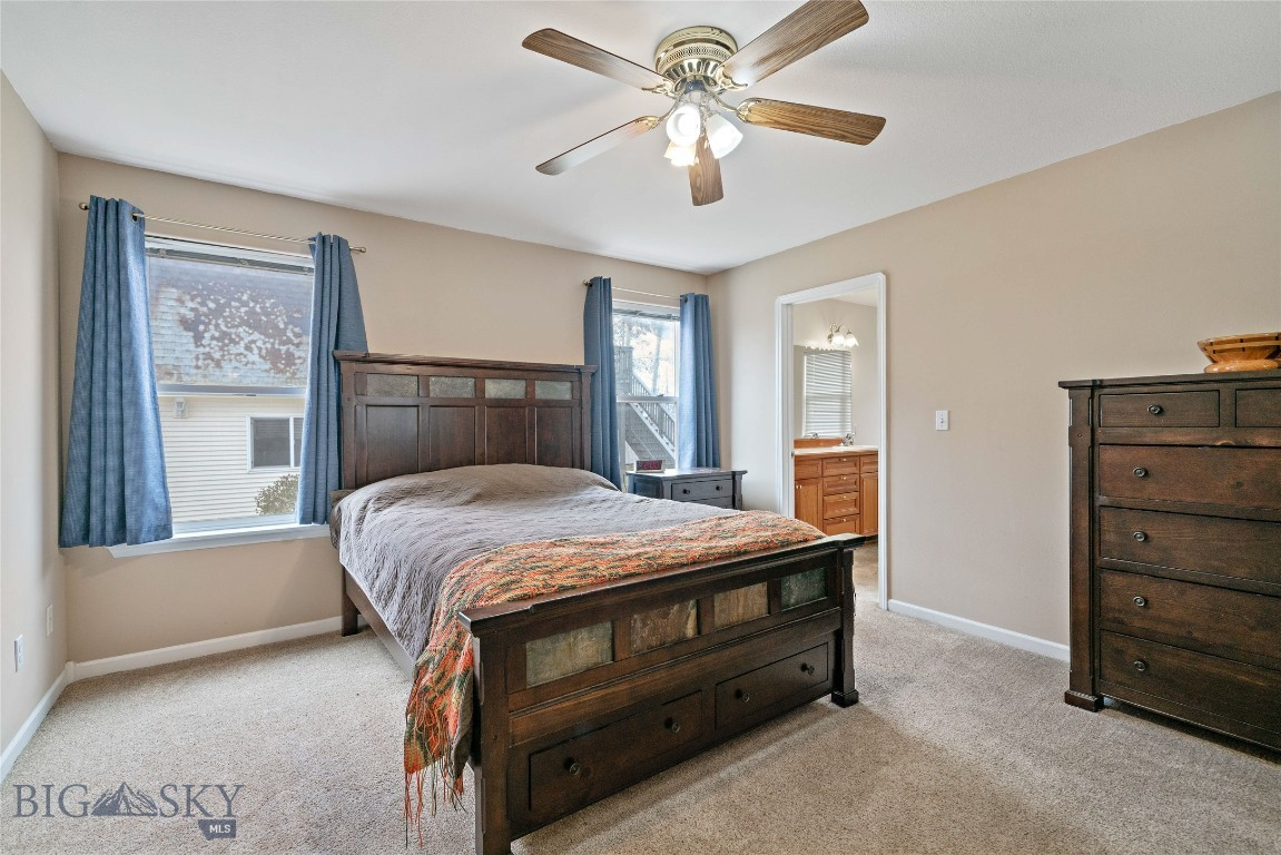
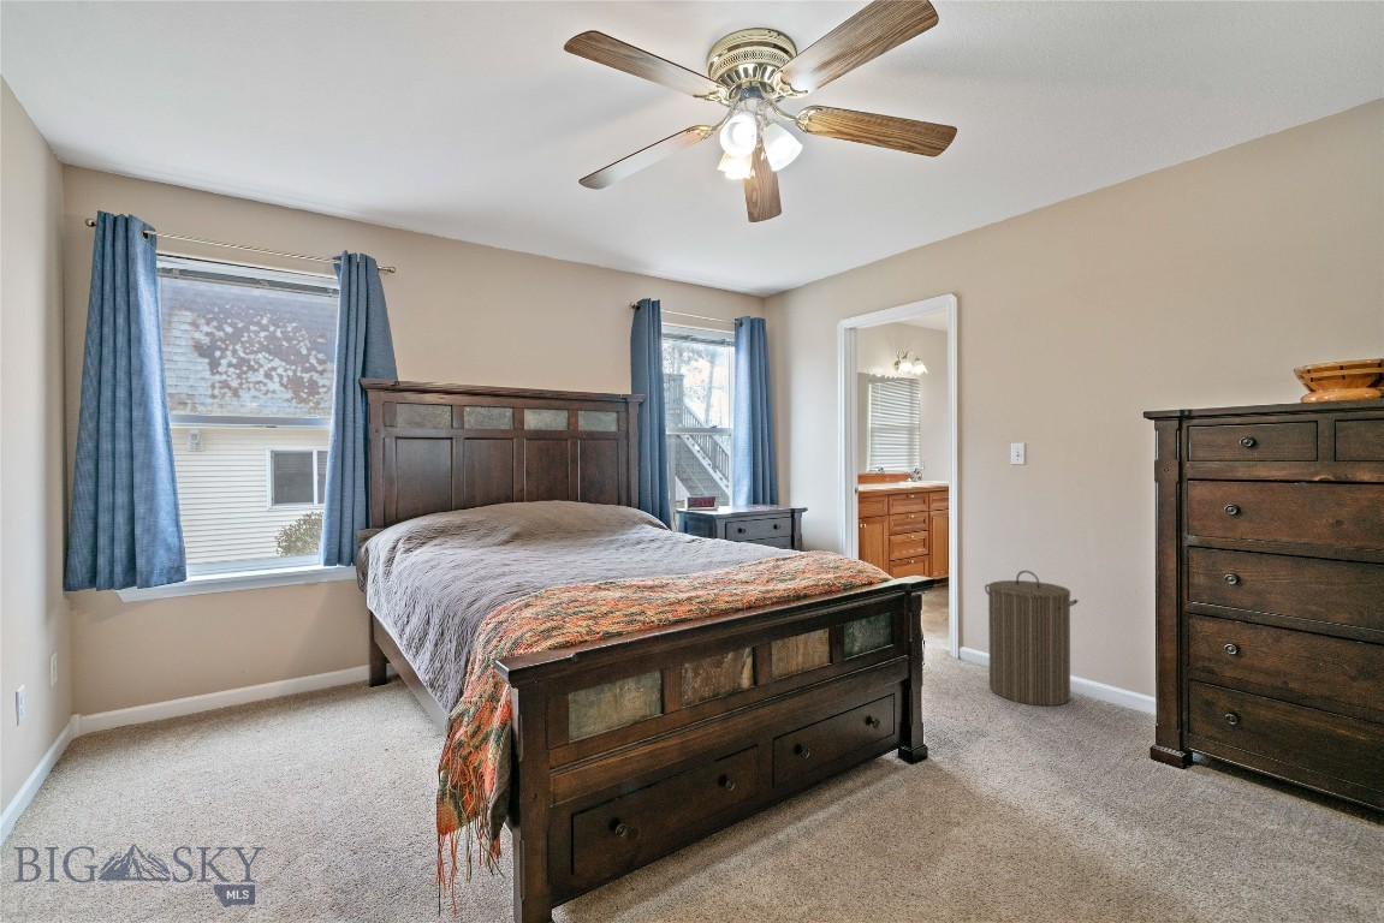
+ laundry hamper [984,570,1080,707]
